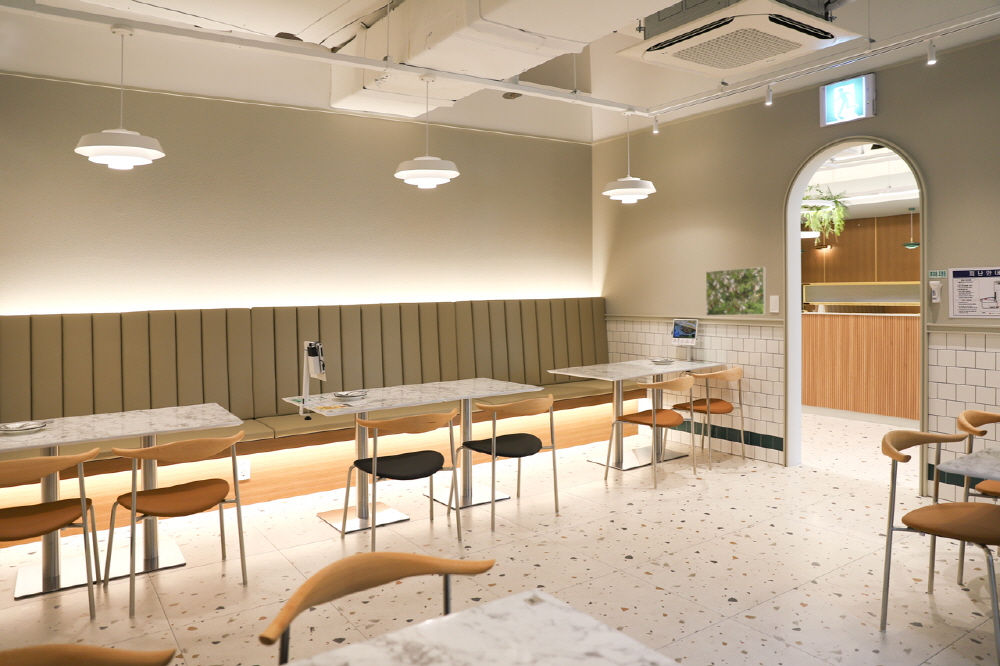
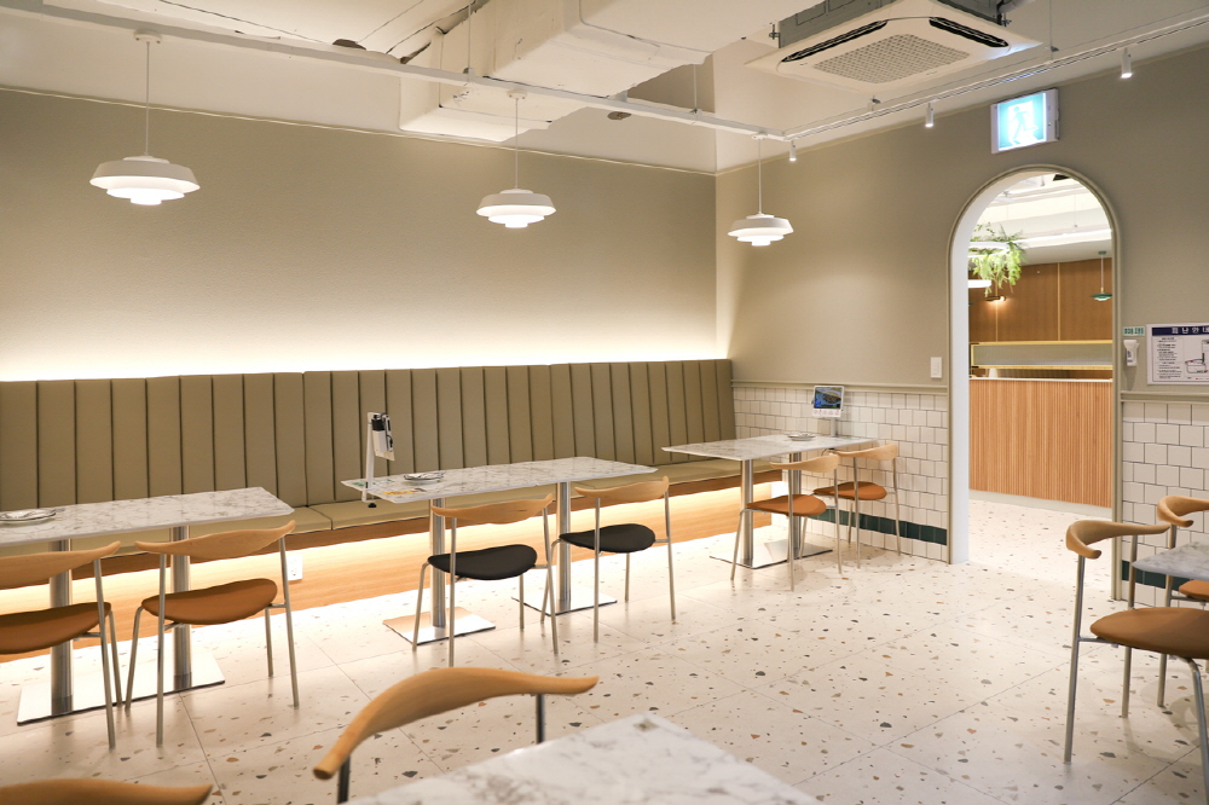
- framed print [705,266,767,317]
